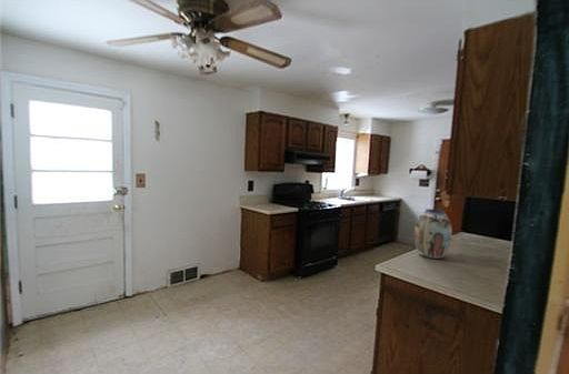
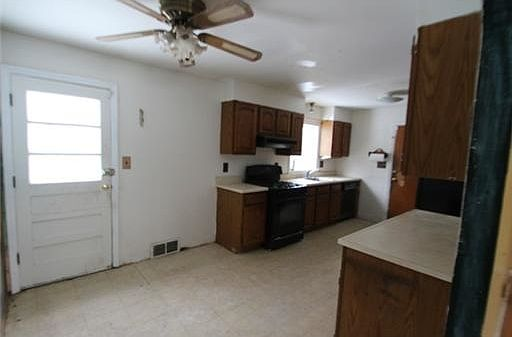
- vase [413,209,453,260]
